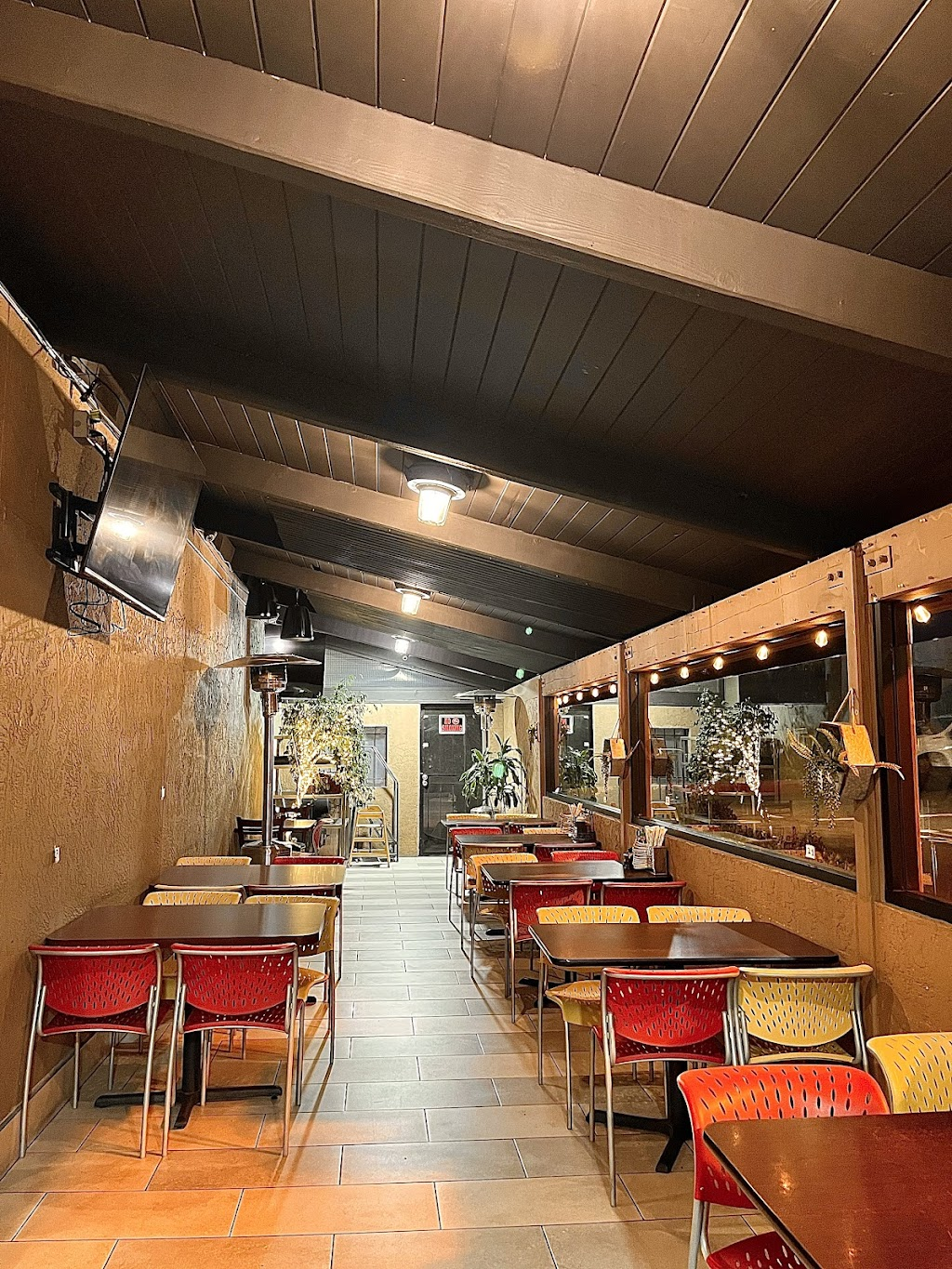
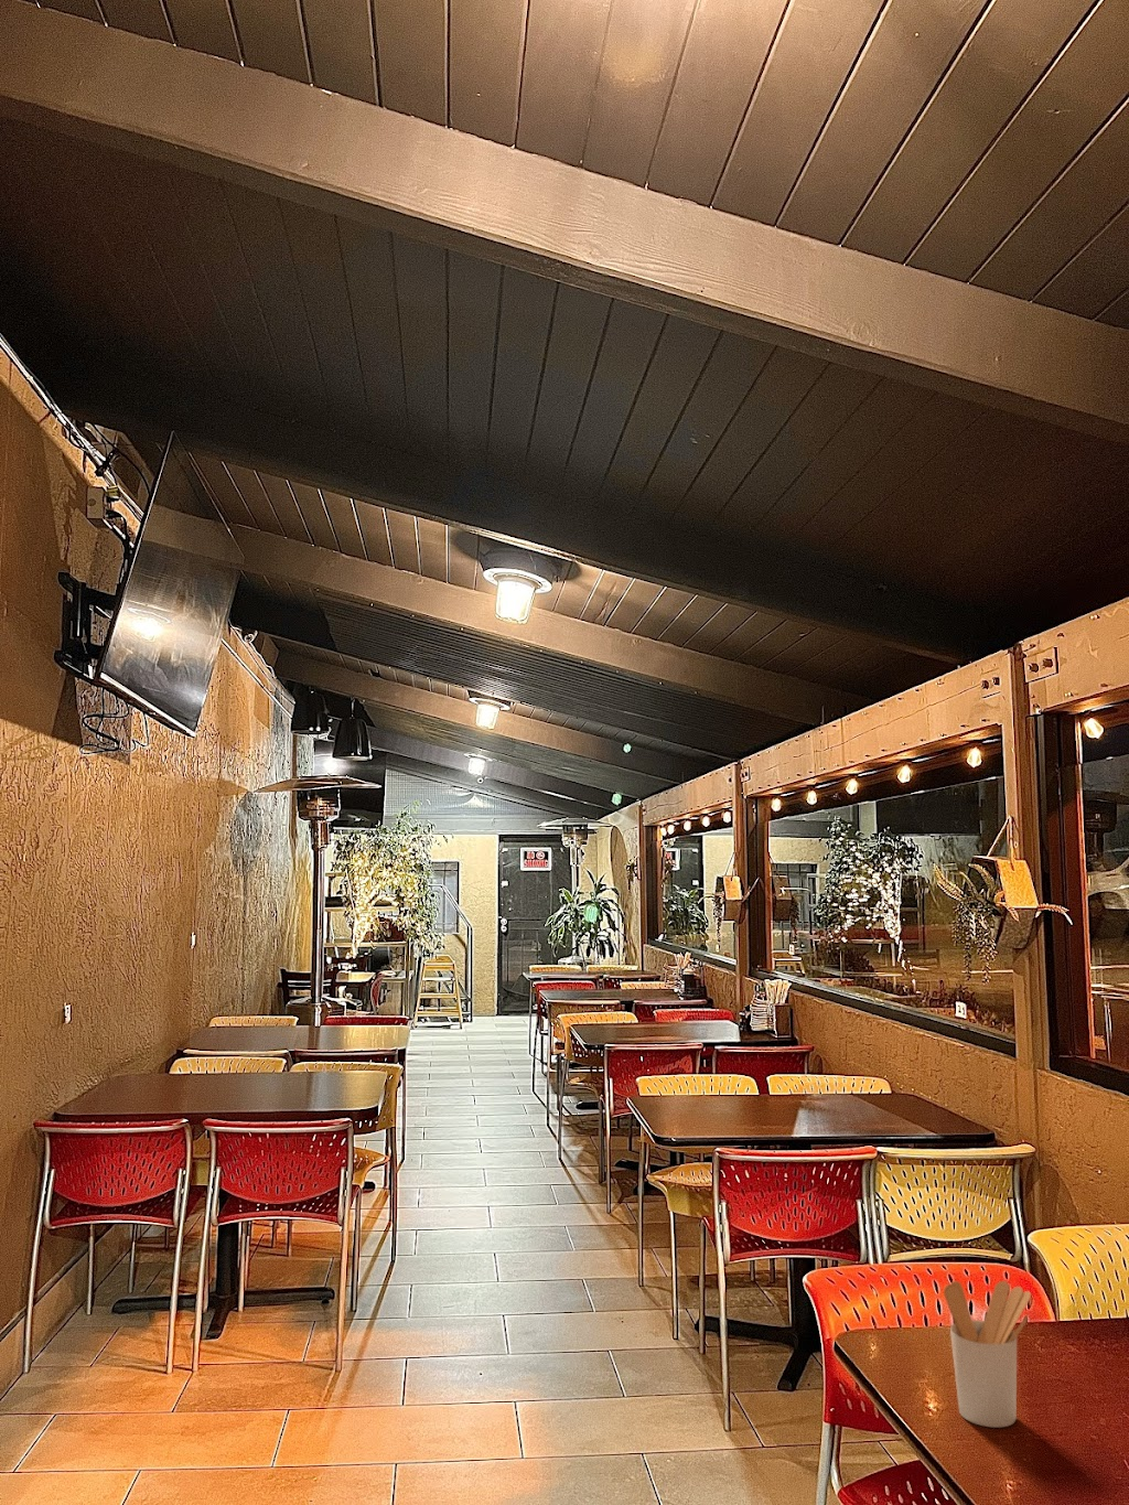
+ utensil holder [943,1280,1032,1429]
